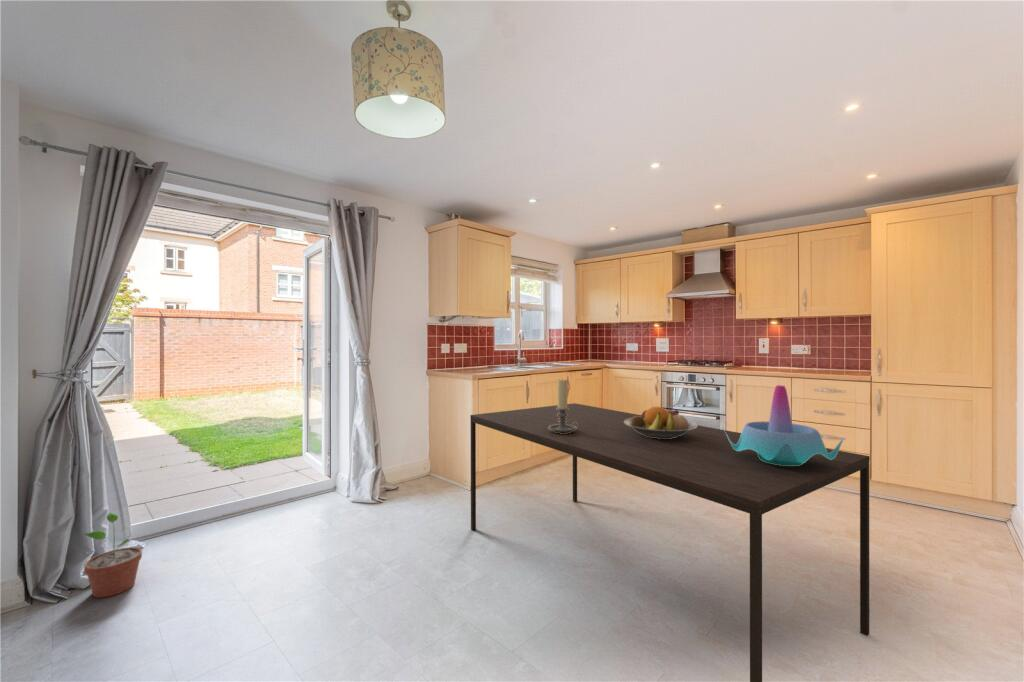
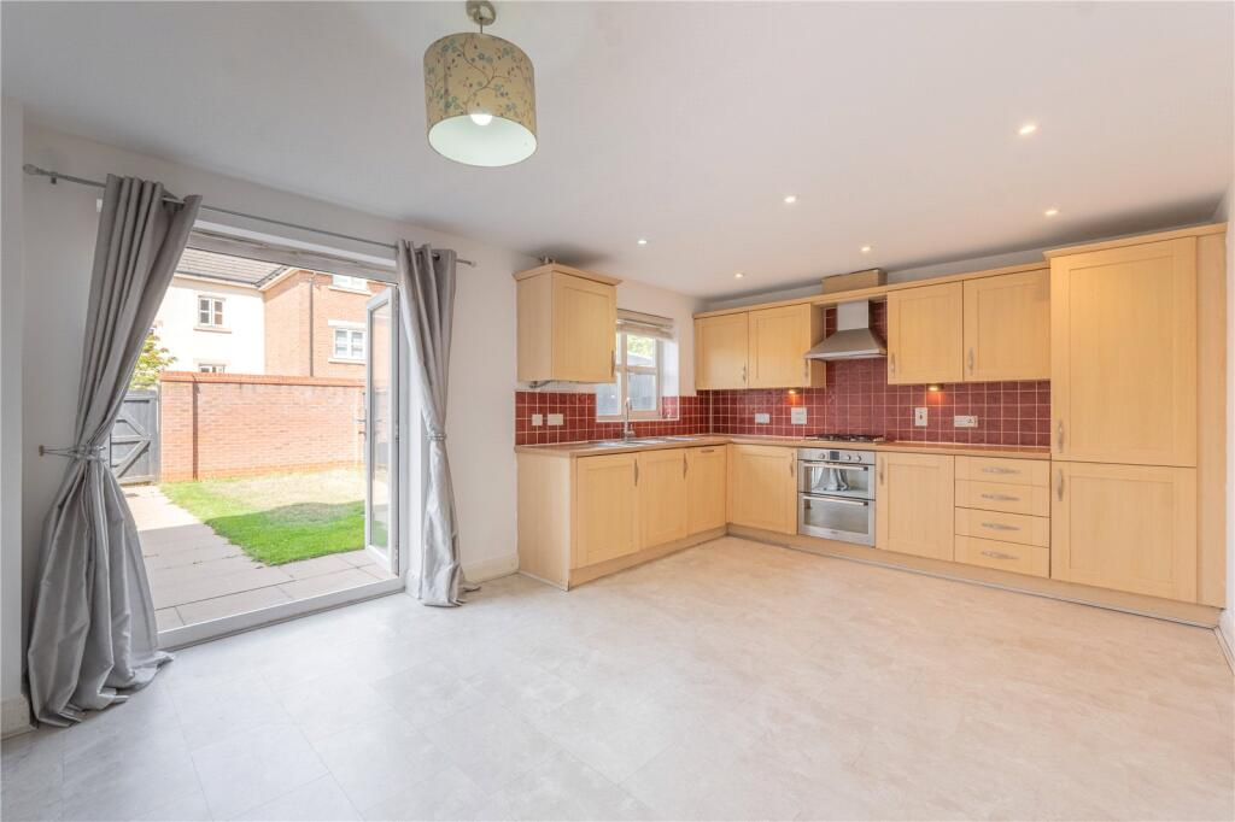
- fruit bowl [624,405,698,439]
- candle holder [548,378,578,434]
- potted plant [83,512,143,599]
- vase [720,384,845,466]
- dining table [469,402,871,682]
